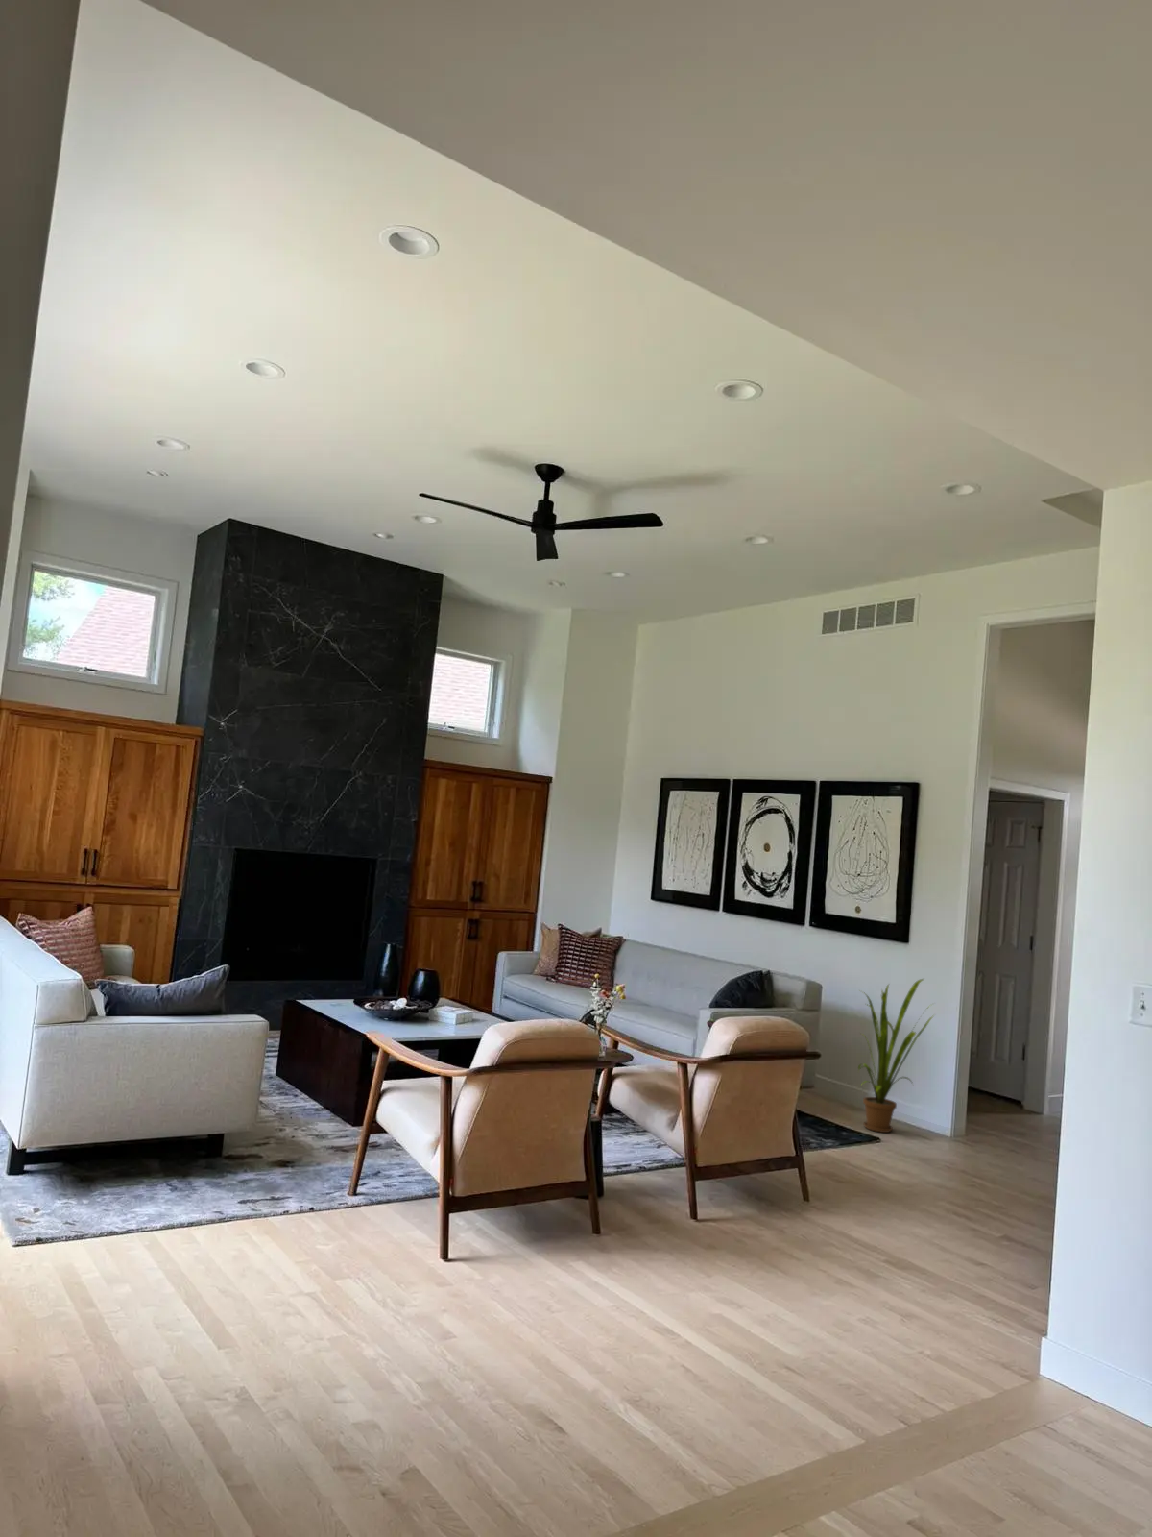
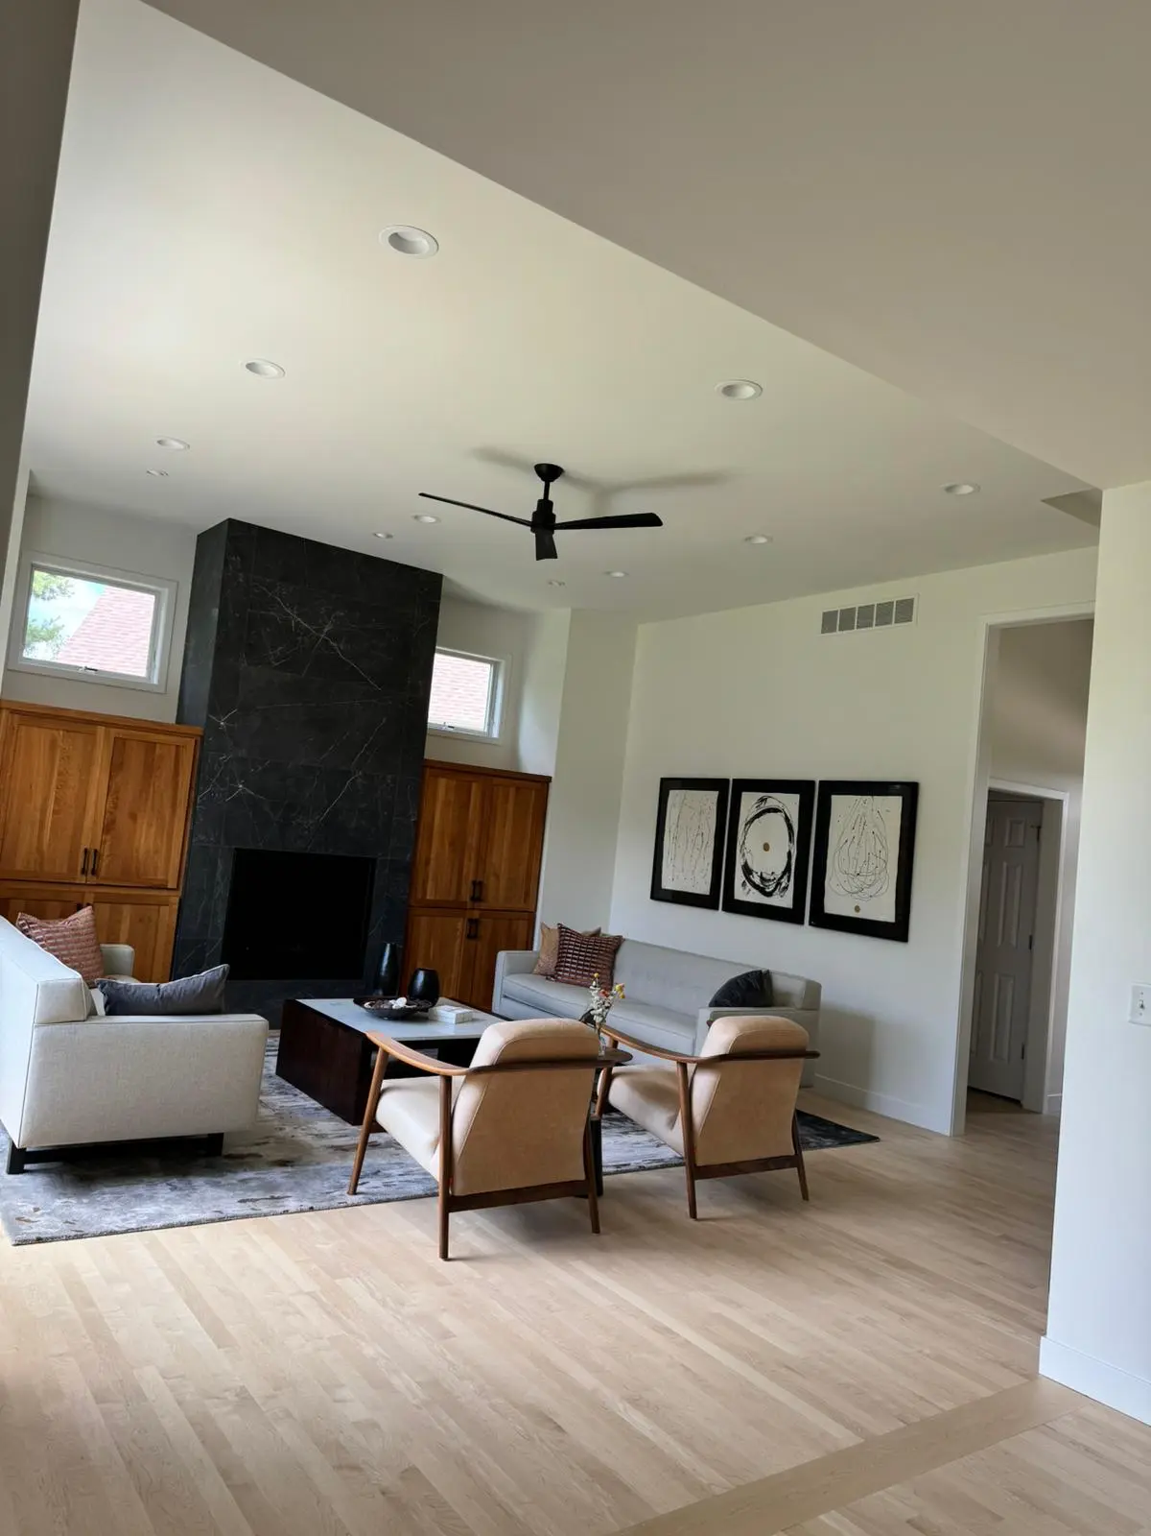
- house plant [857,978,937,1134]
